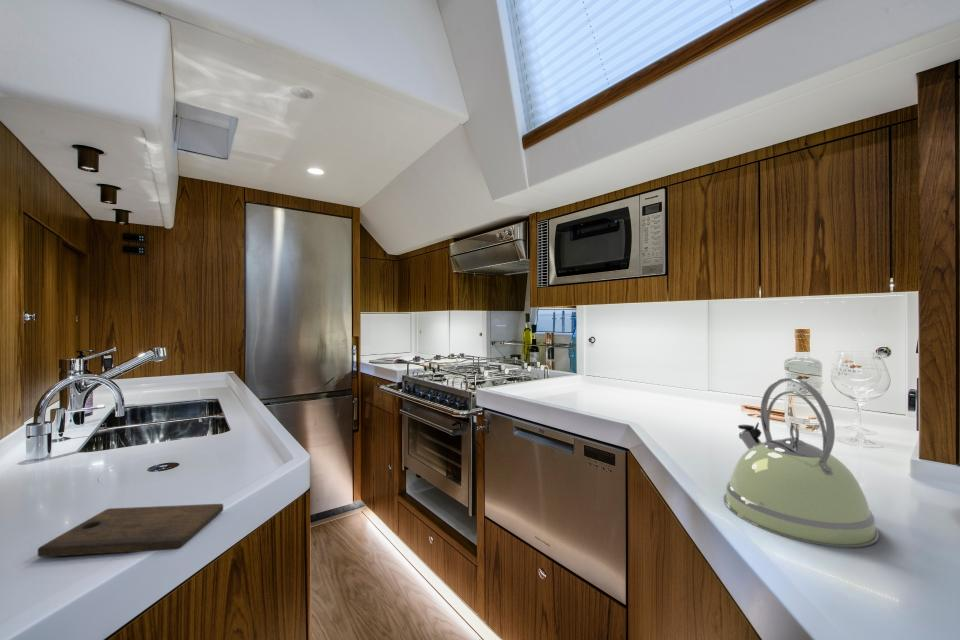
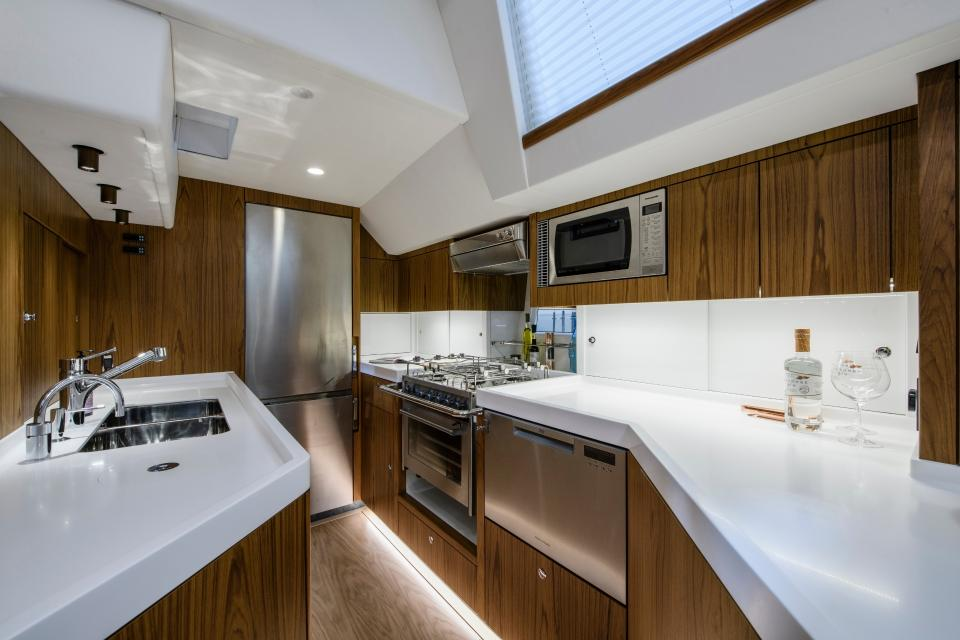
- kettle [723,377,880,549]
- cutting board [37,503,224,558]
